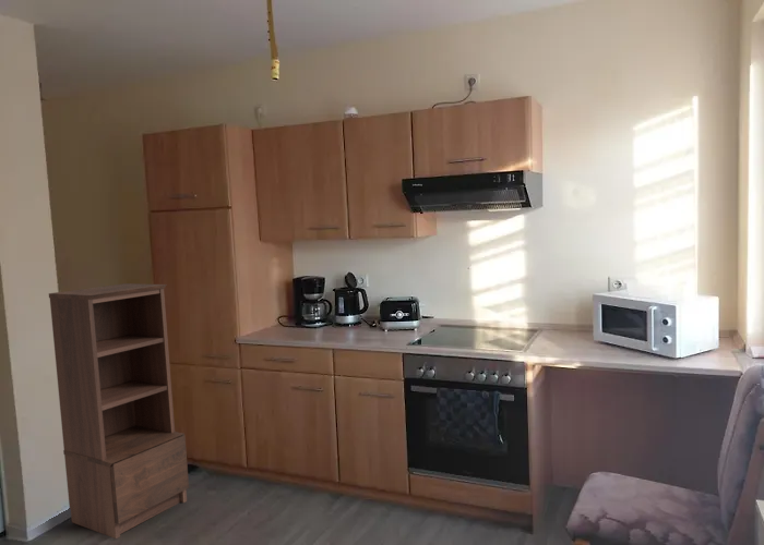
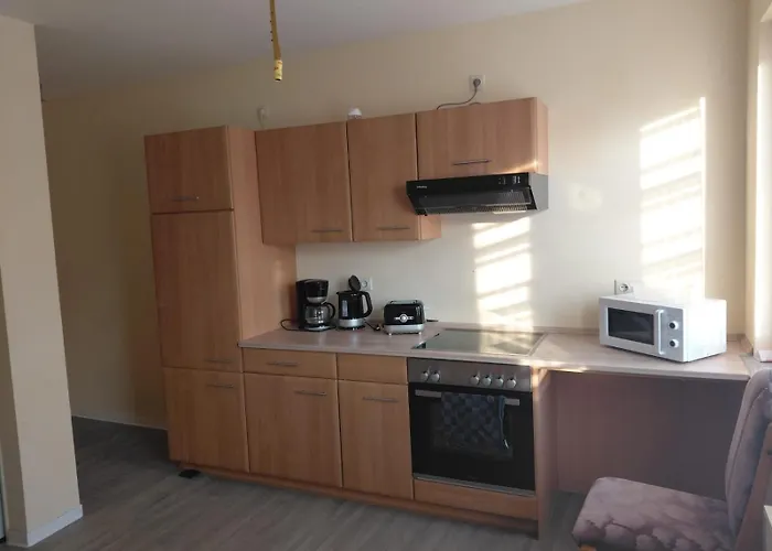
- shelving unit [48,282,190,540]
